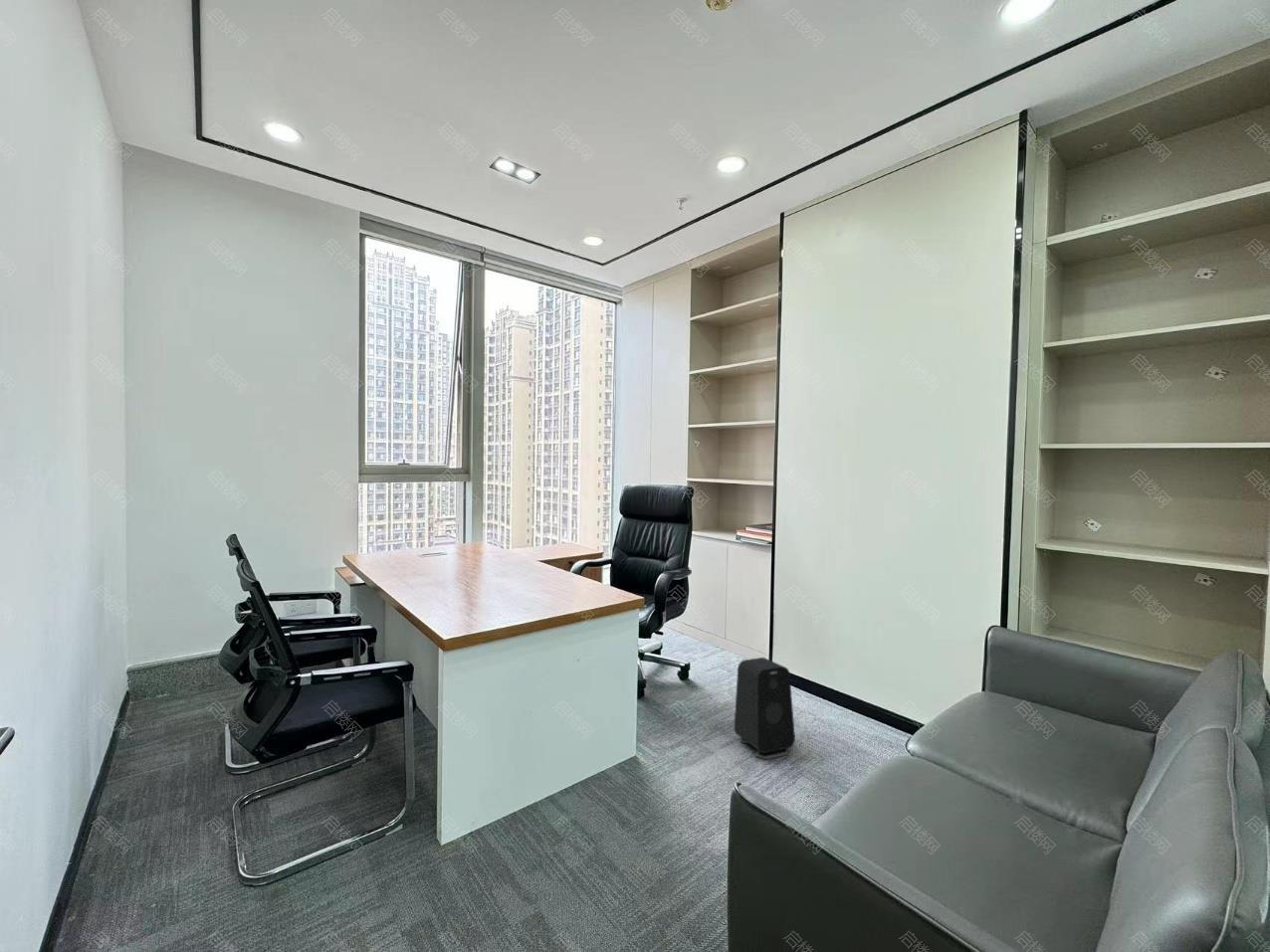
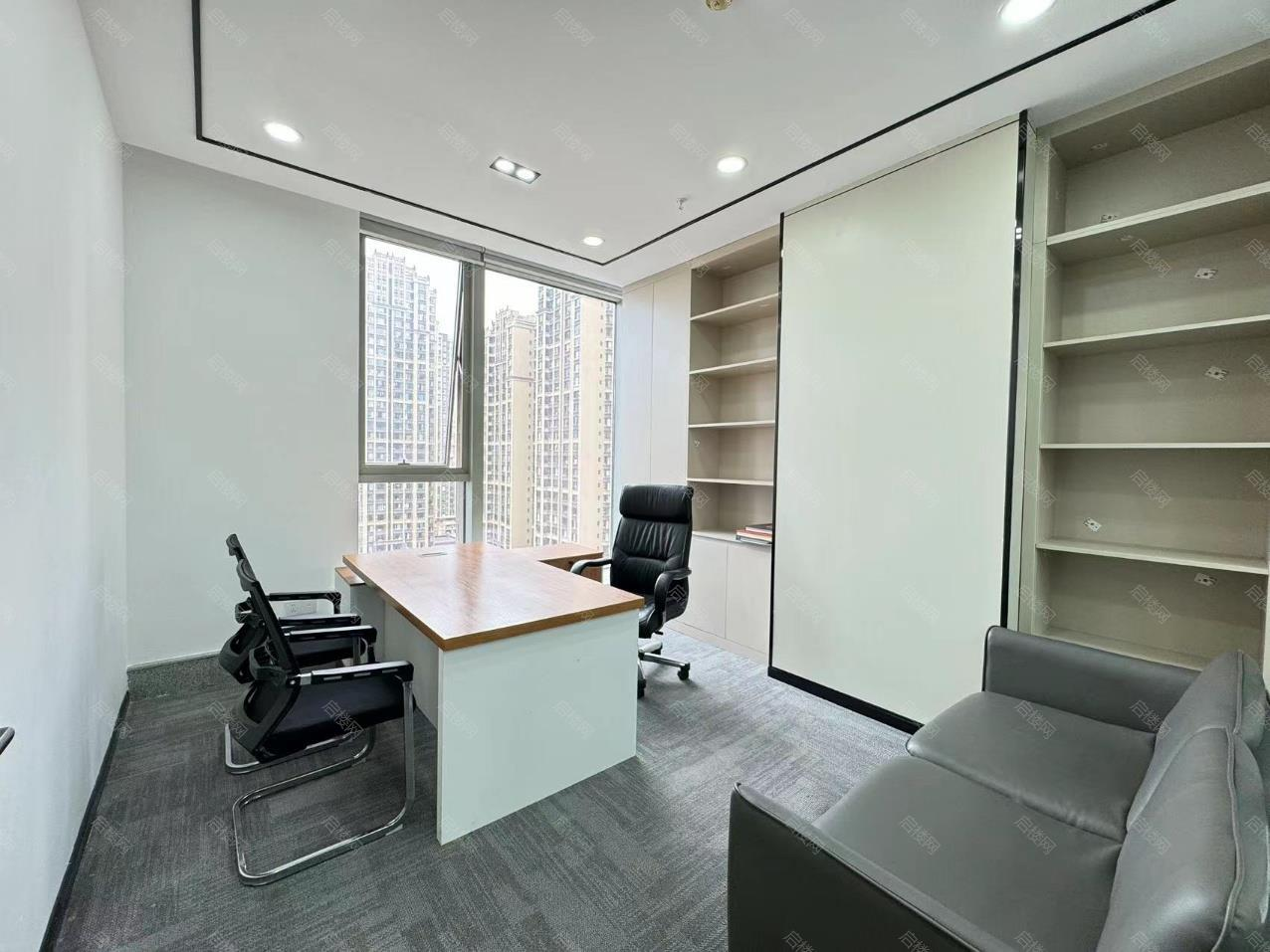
- speaker [734,657,796,760]
